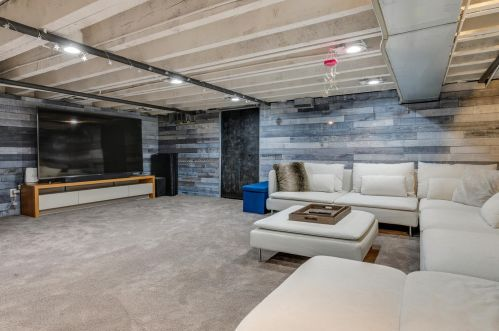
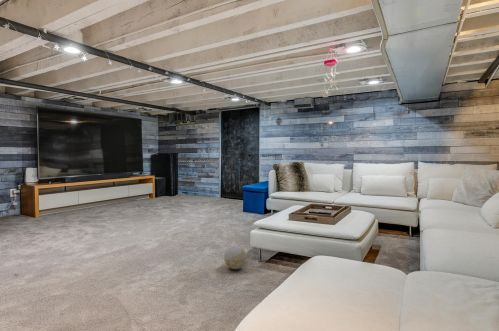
+ decorative ball [223,245,248,270]
